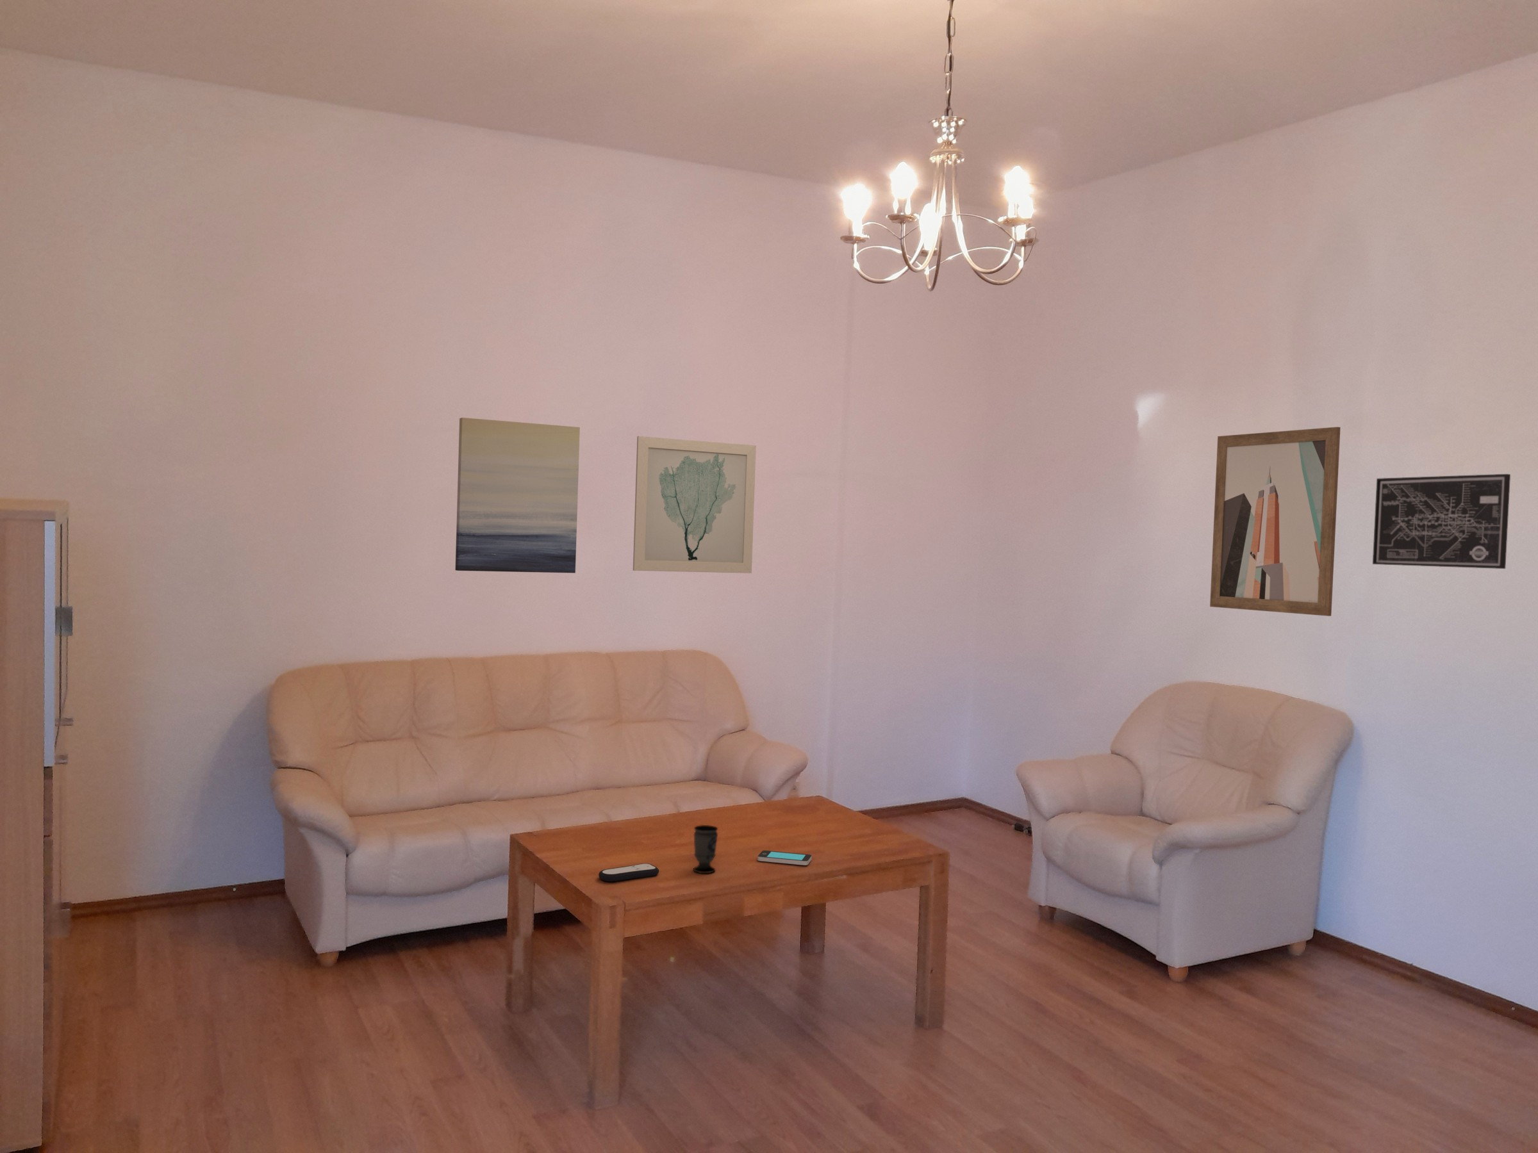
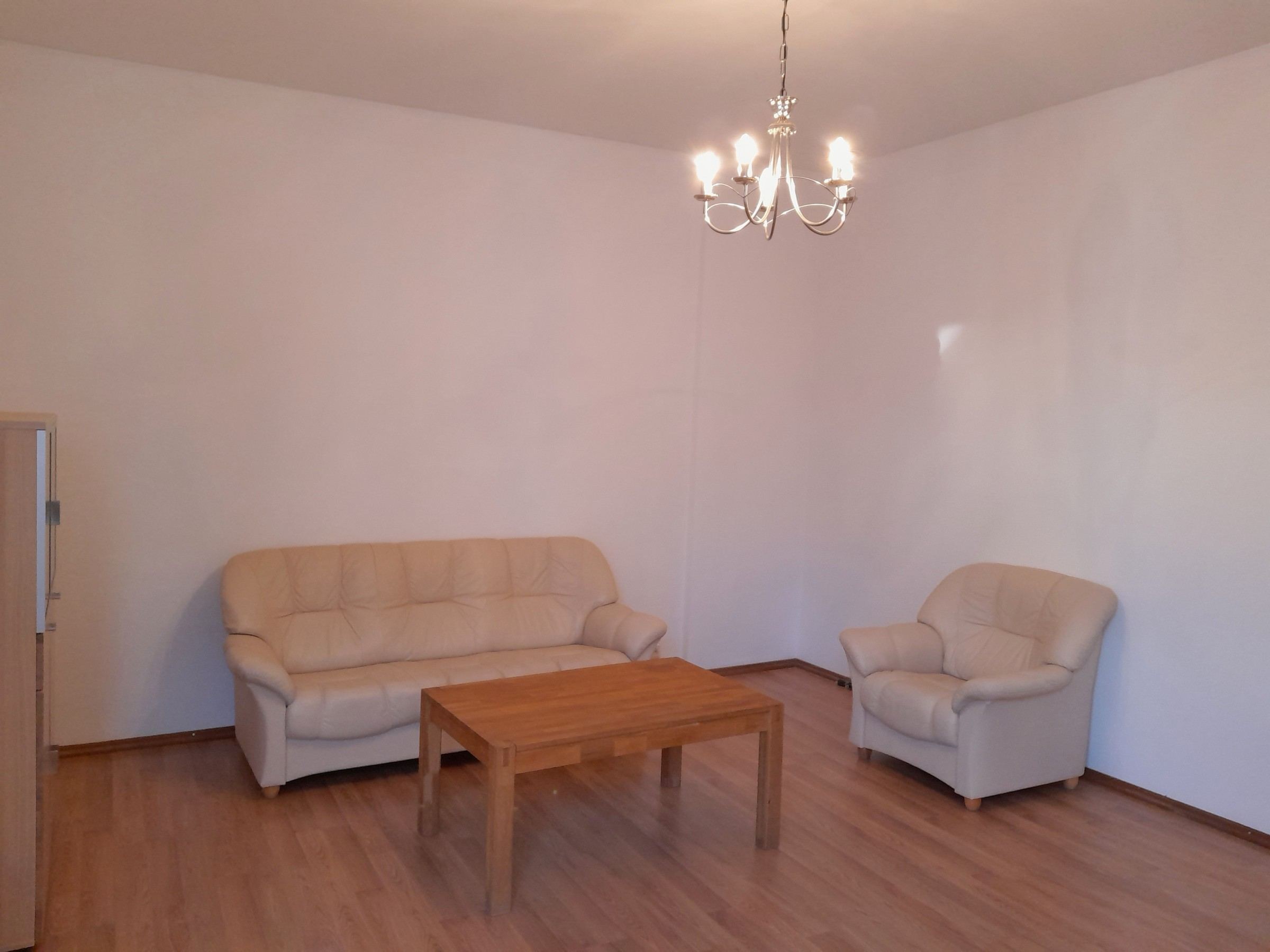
- wall art [1210,426,1342,616]
- wall art [1372,474,1511,569]
- wall art [455,417,580,574]
- remote control [598,862,660,882]
- smartphone [757,850,813,866]
- cup [693,825,718,873]
- wall art [632,436,757,574]
